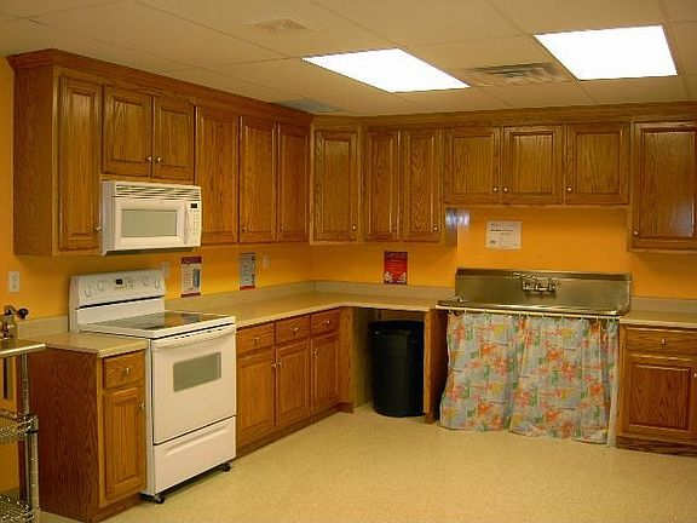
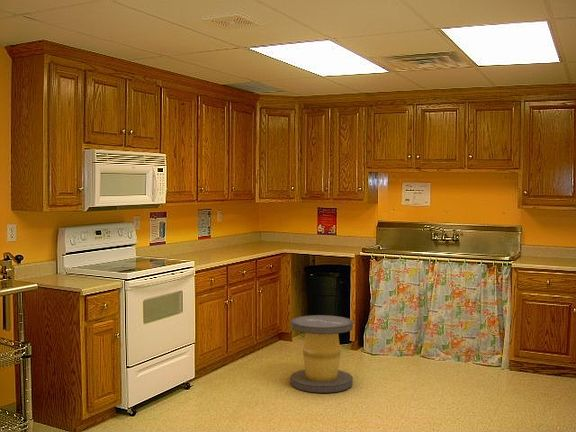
+ stool [289,314,354,394]
